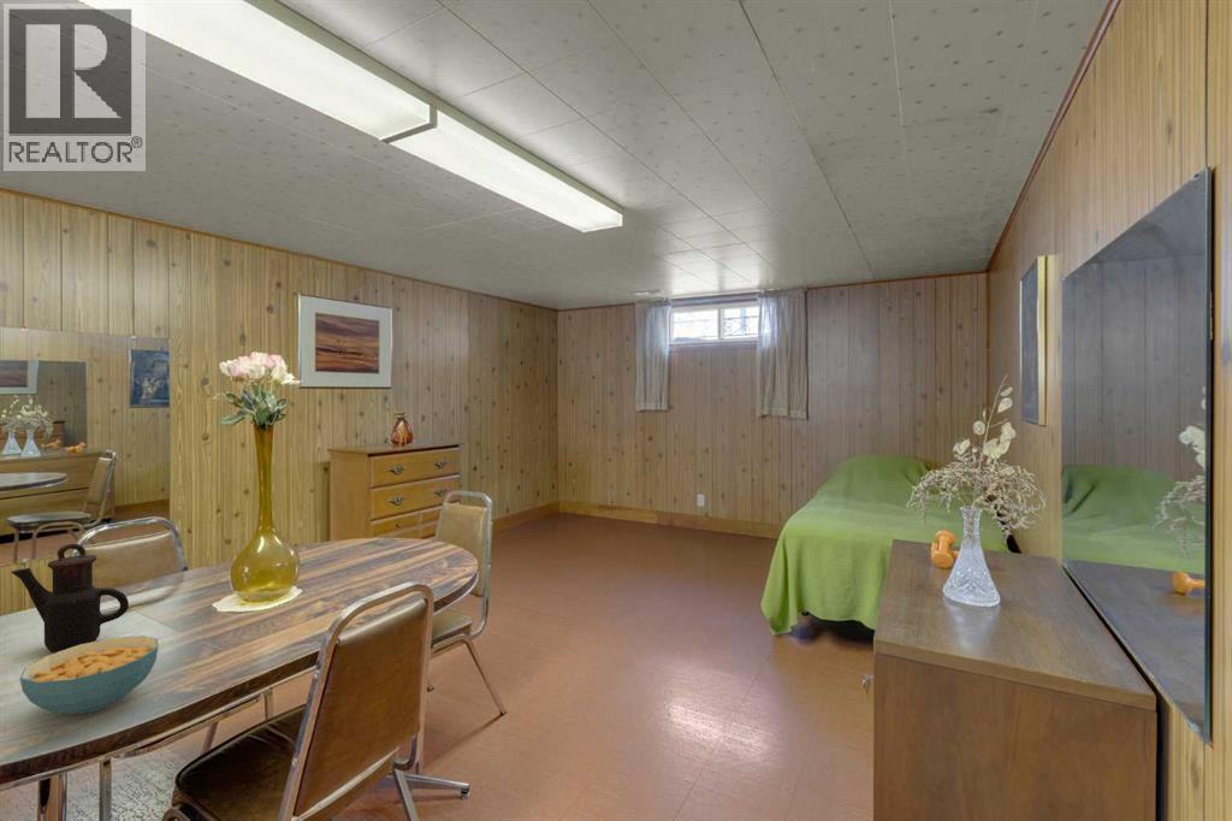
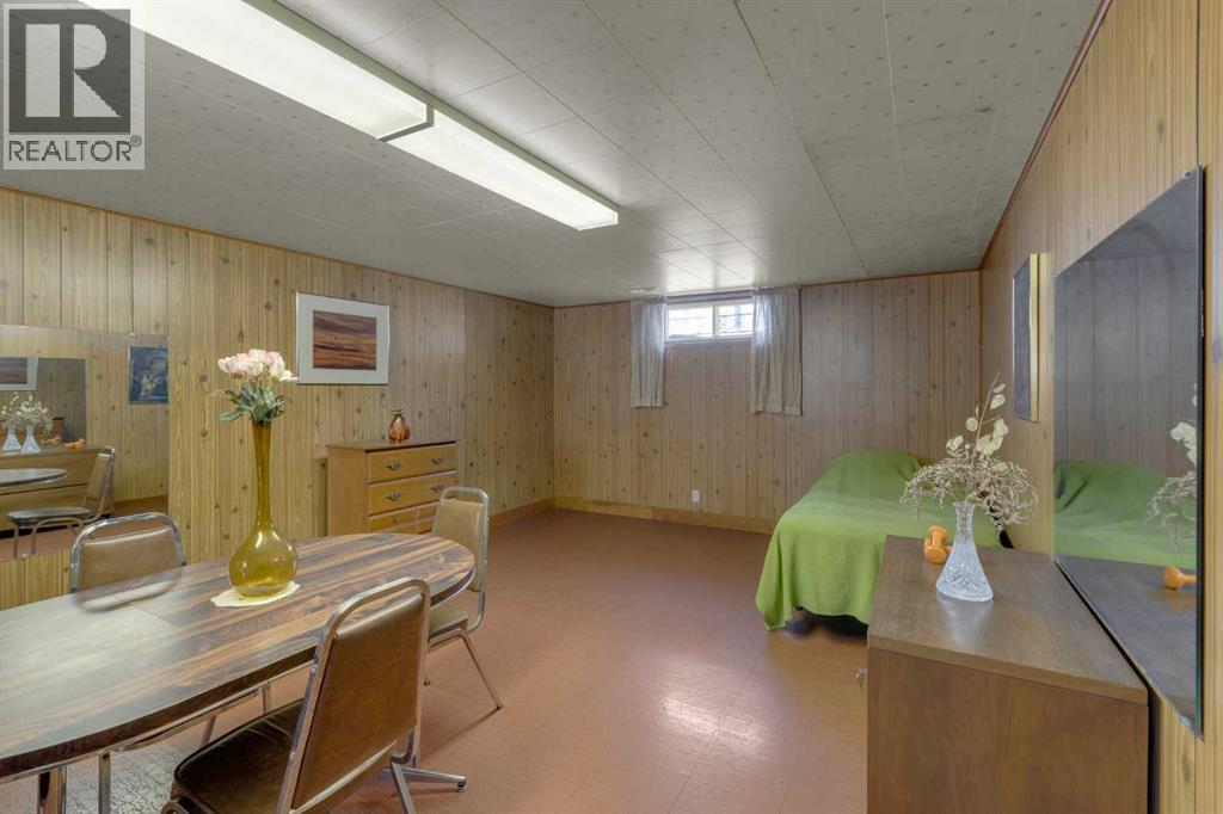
- teapot [10,543,130,654]
- cereal bowl [18,634,160,715]
